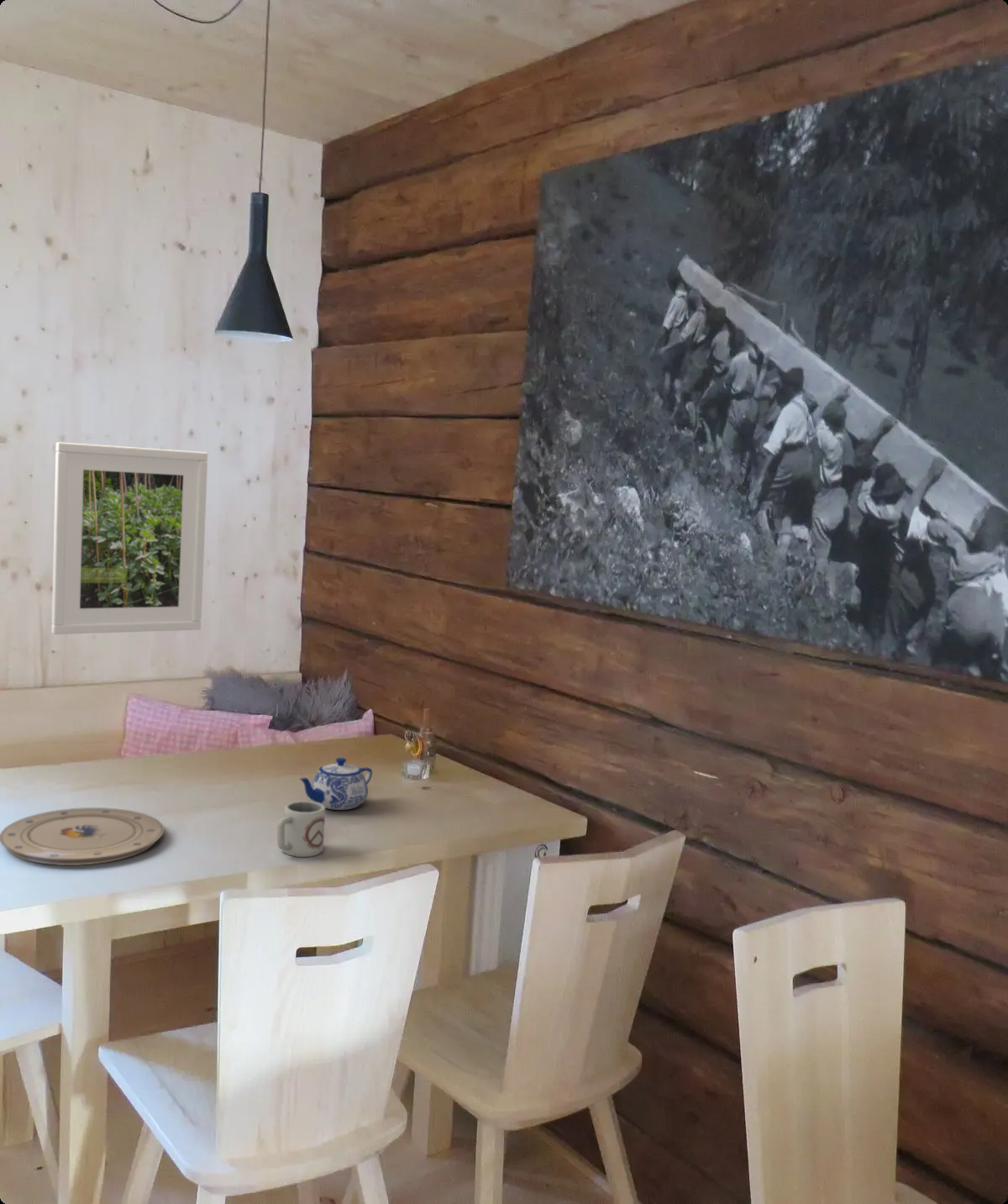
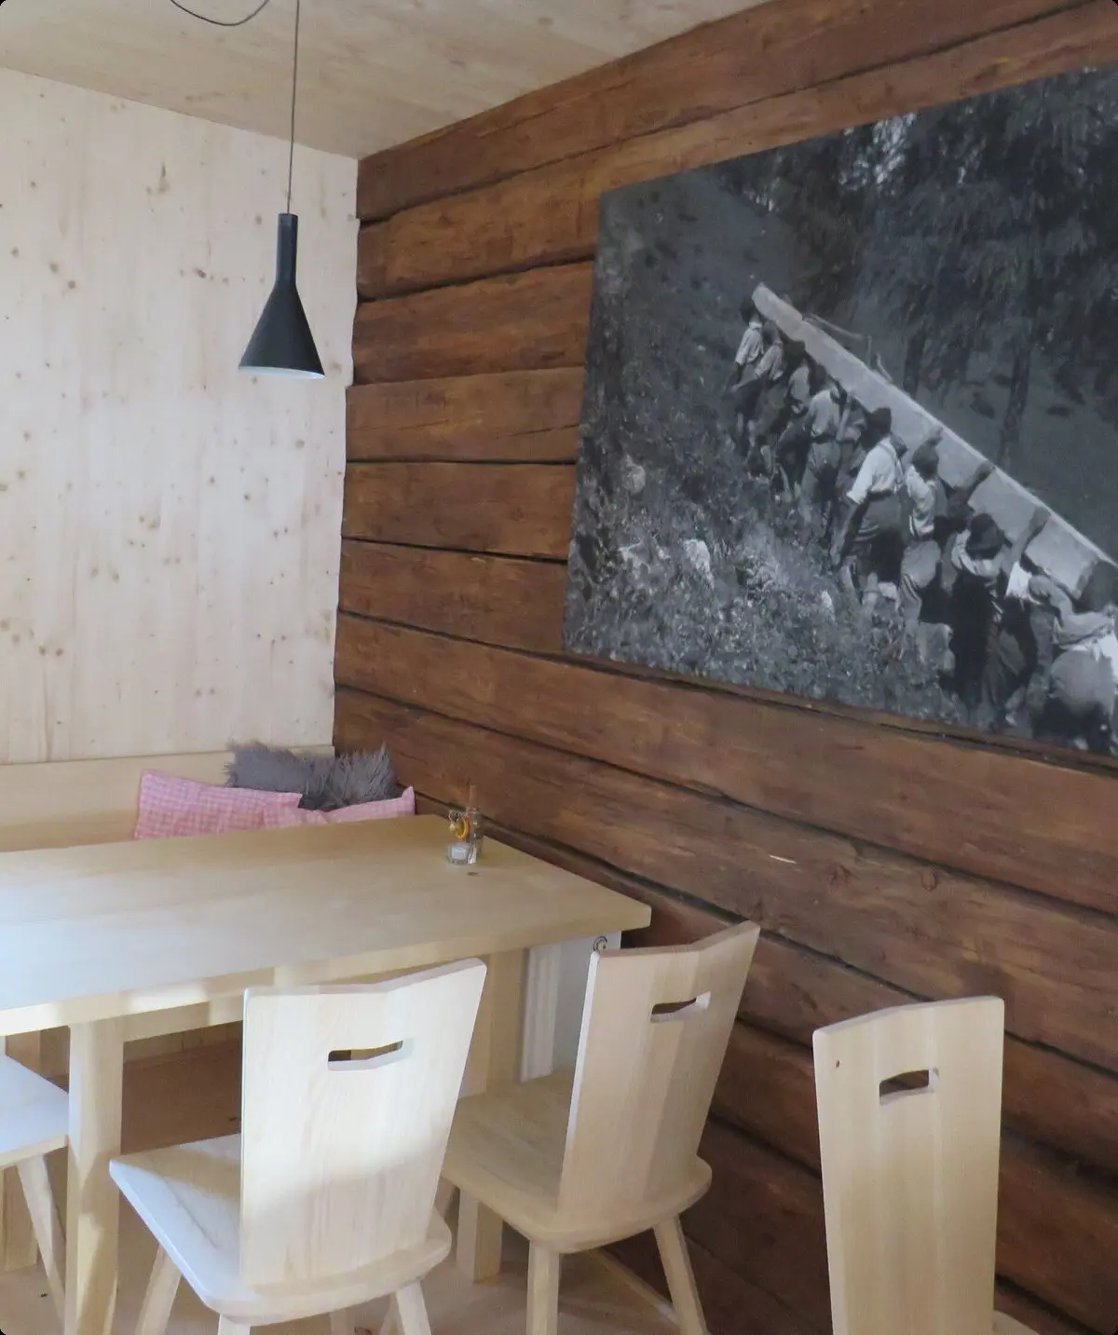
- cup [276,800,326,858]
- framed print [50,441,208,635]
- plate [0,807,165,866]
- teapot [298,757,373,811]
